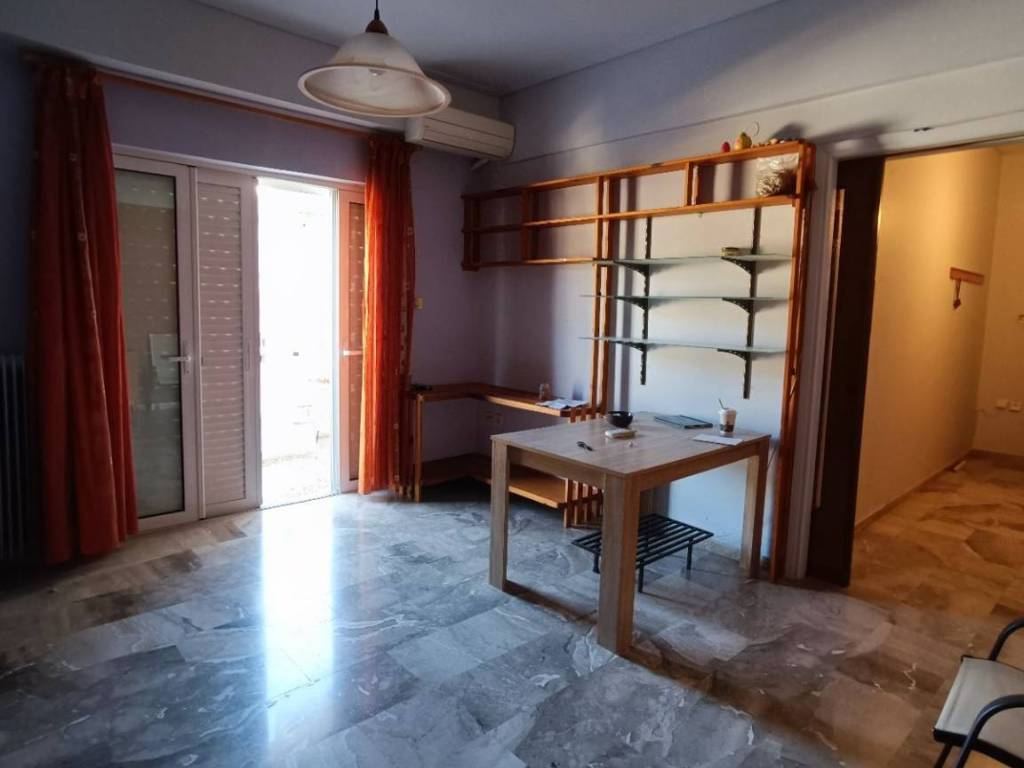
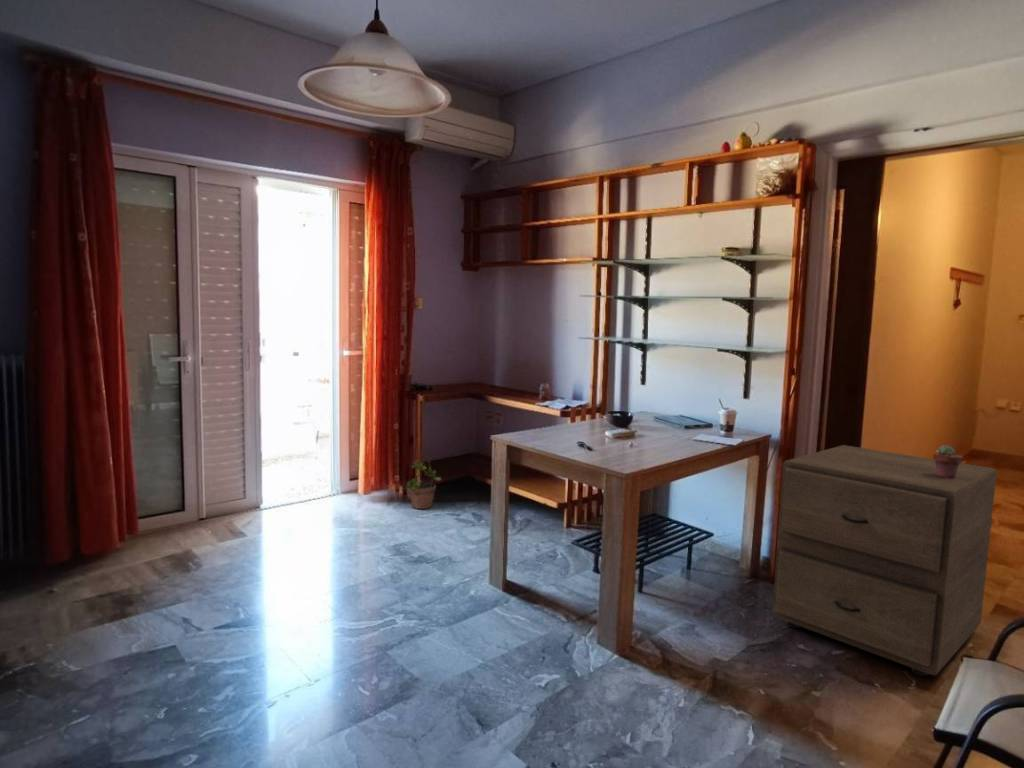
+ filing cabinet [771,444,998,677]
+ potted succulent [932,444,963,479]
+ potted plant [404,454,442,510]
